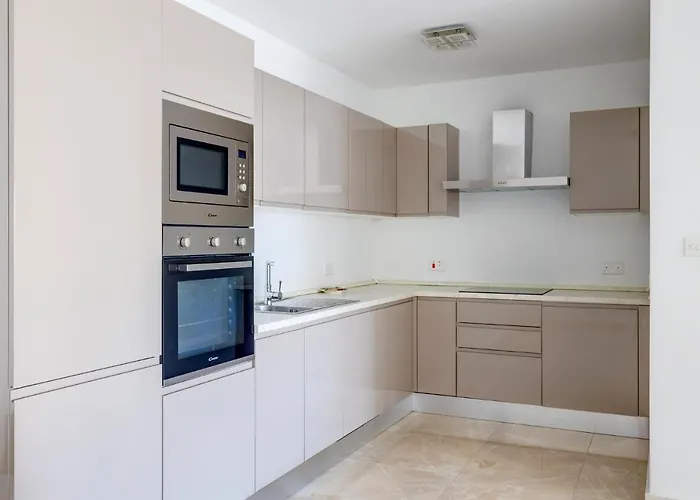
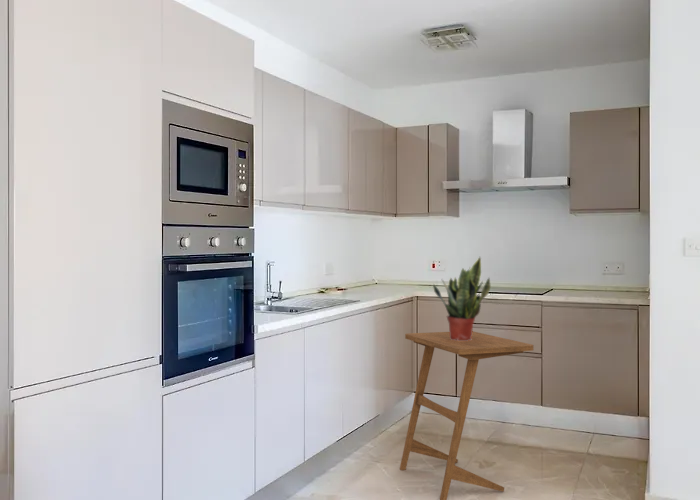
+ potted plant [432,256,492,341]
+ side table [399,330,534,500]
